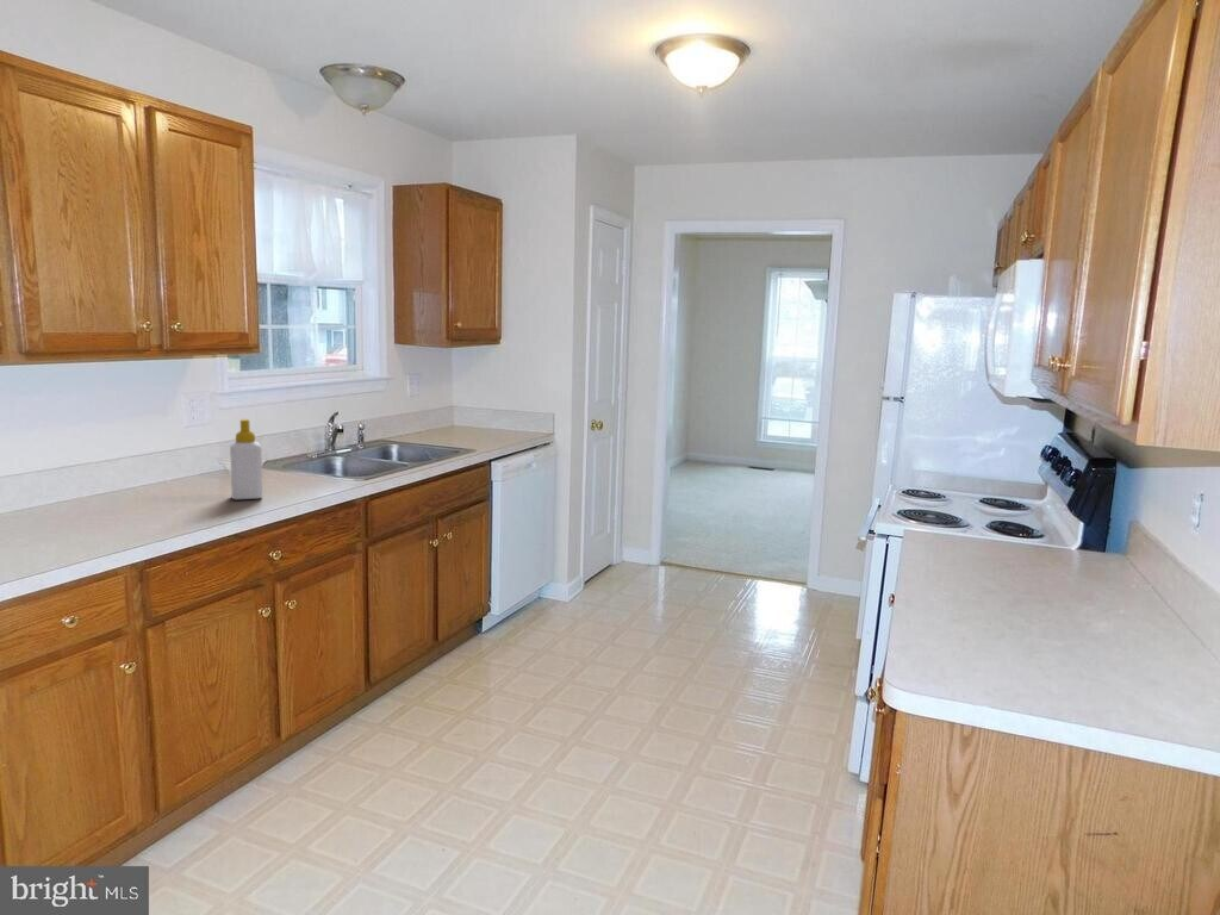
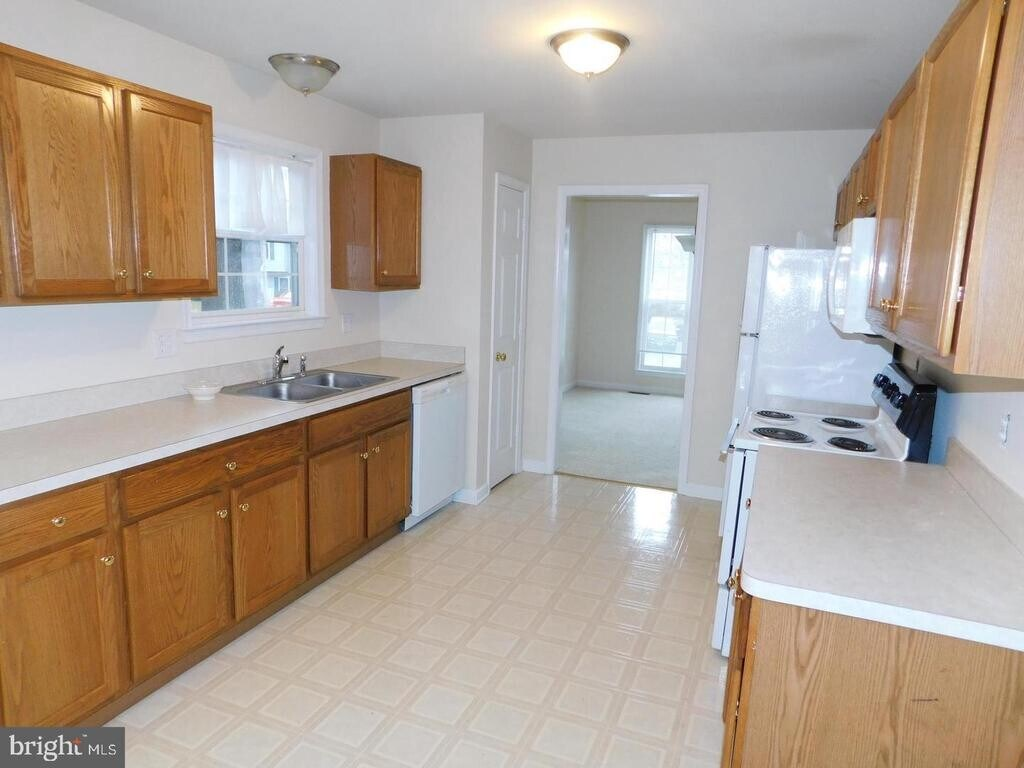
- soap bottle [229,418,263,500]
